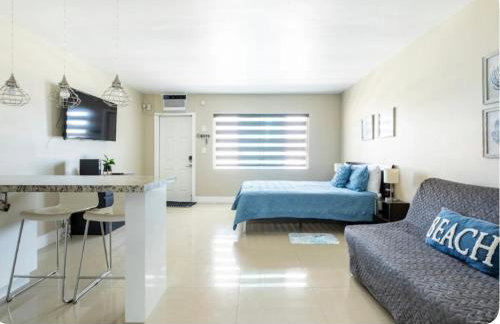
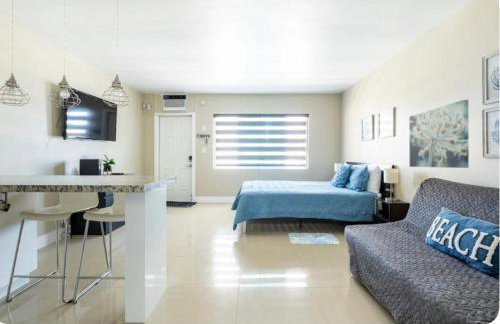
+ wall art [408,99,470,169]
